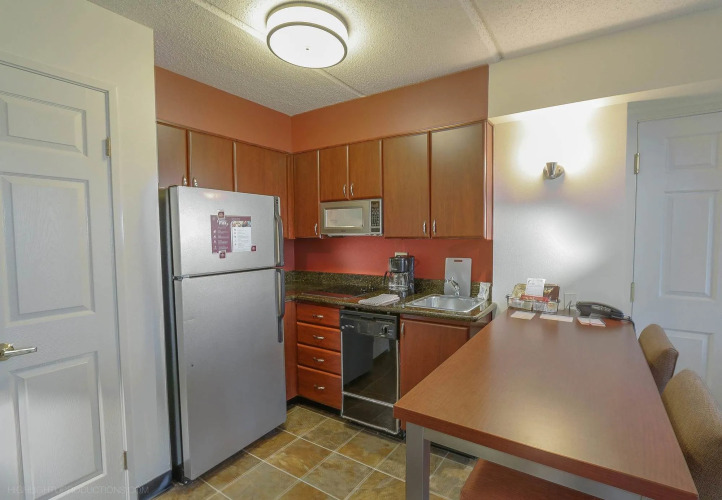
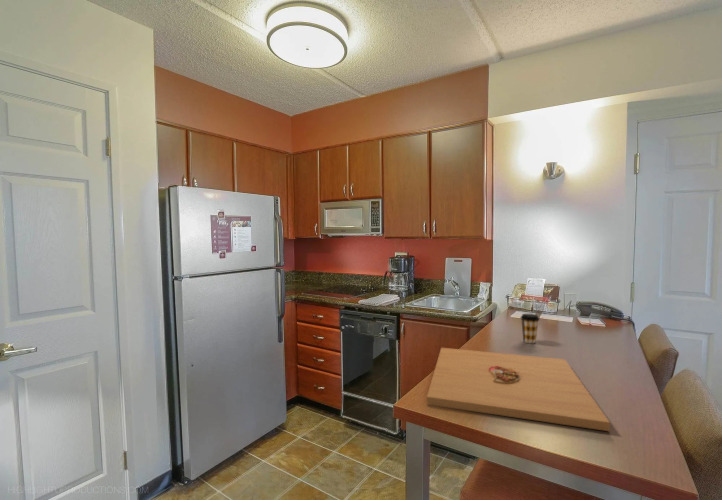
+ platter [426,347,611,432]
+ coffee cup [520,313,540,344]
